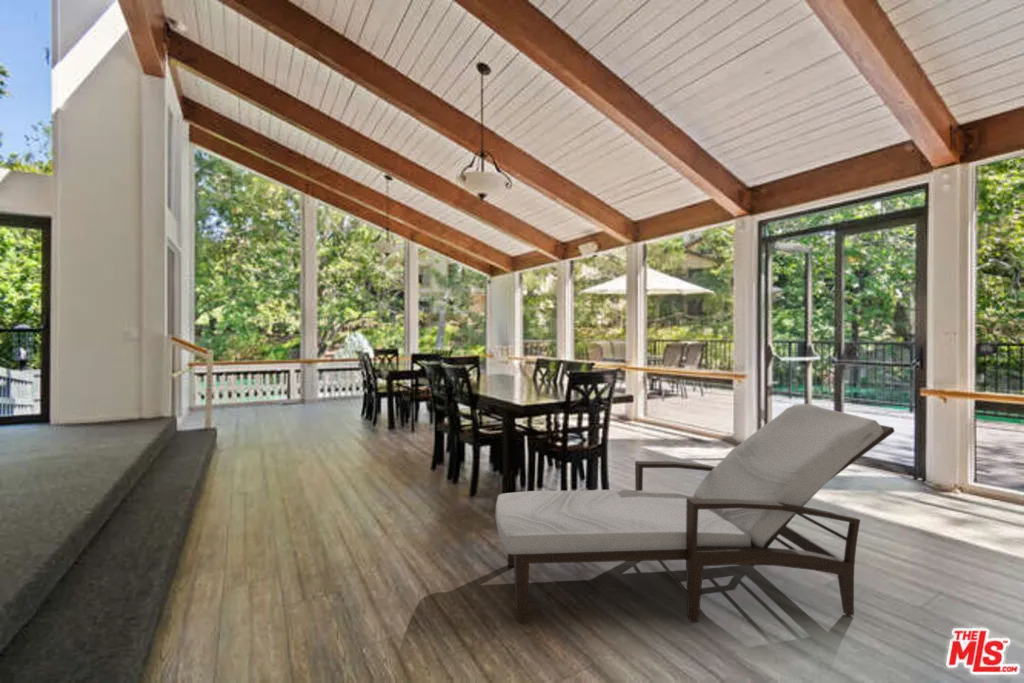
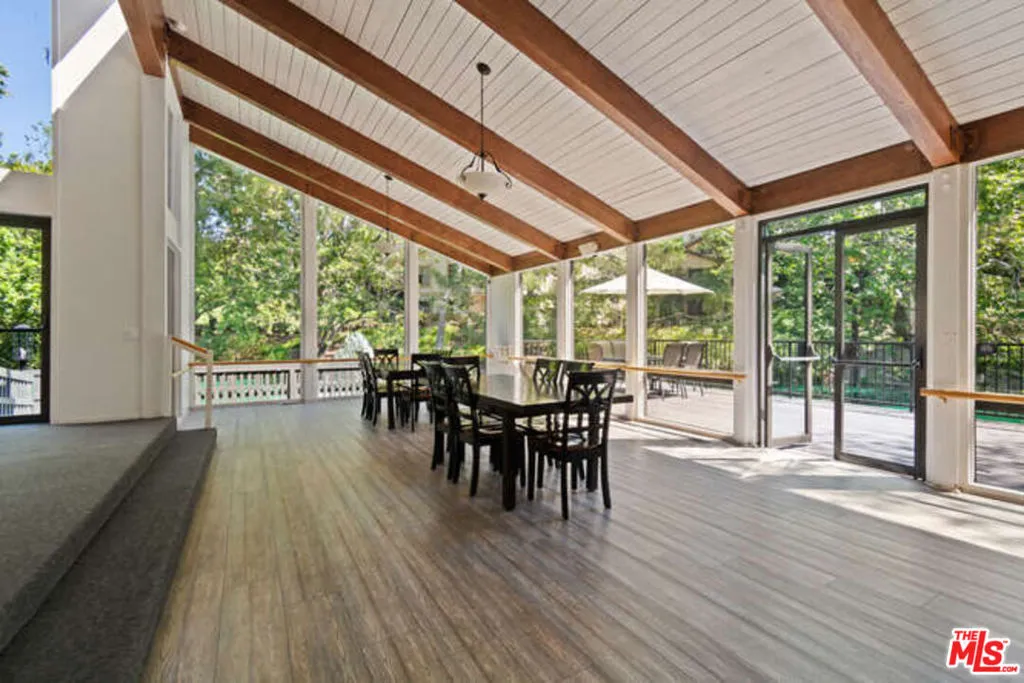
- chaise longue [494,403,896,624]
